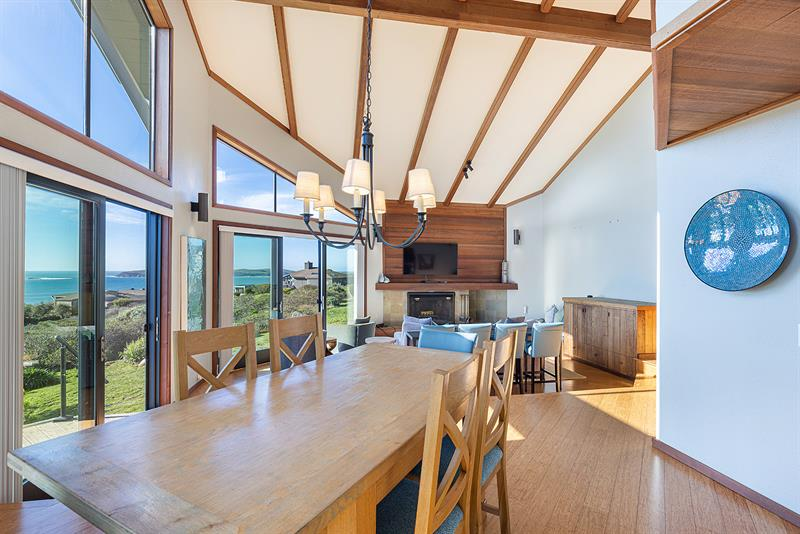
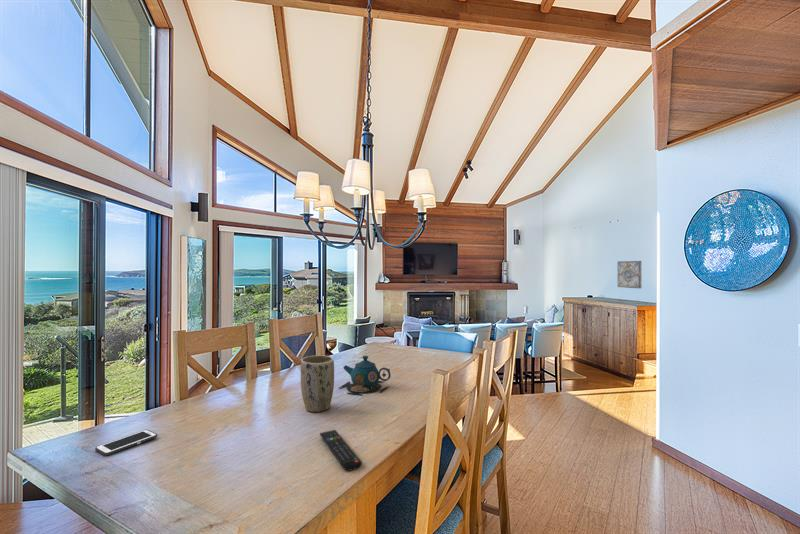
+ remote control [319,429,363,472]
+ cell phone [94,429,158,457]
+ teapot [338,355,392,397]
+ plant pot [300,354,335,413]
+ wall art [617,260,642,289]
